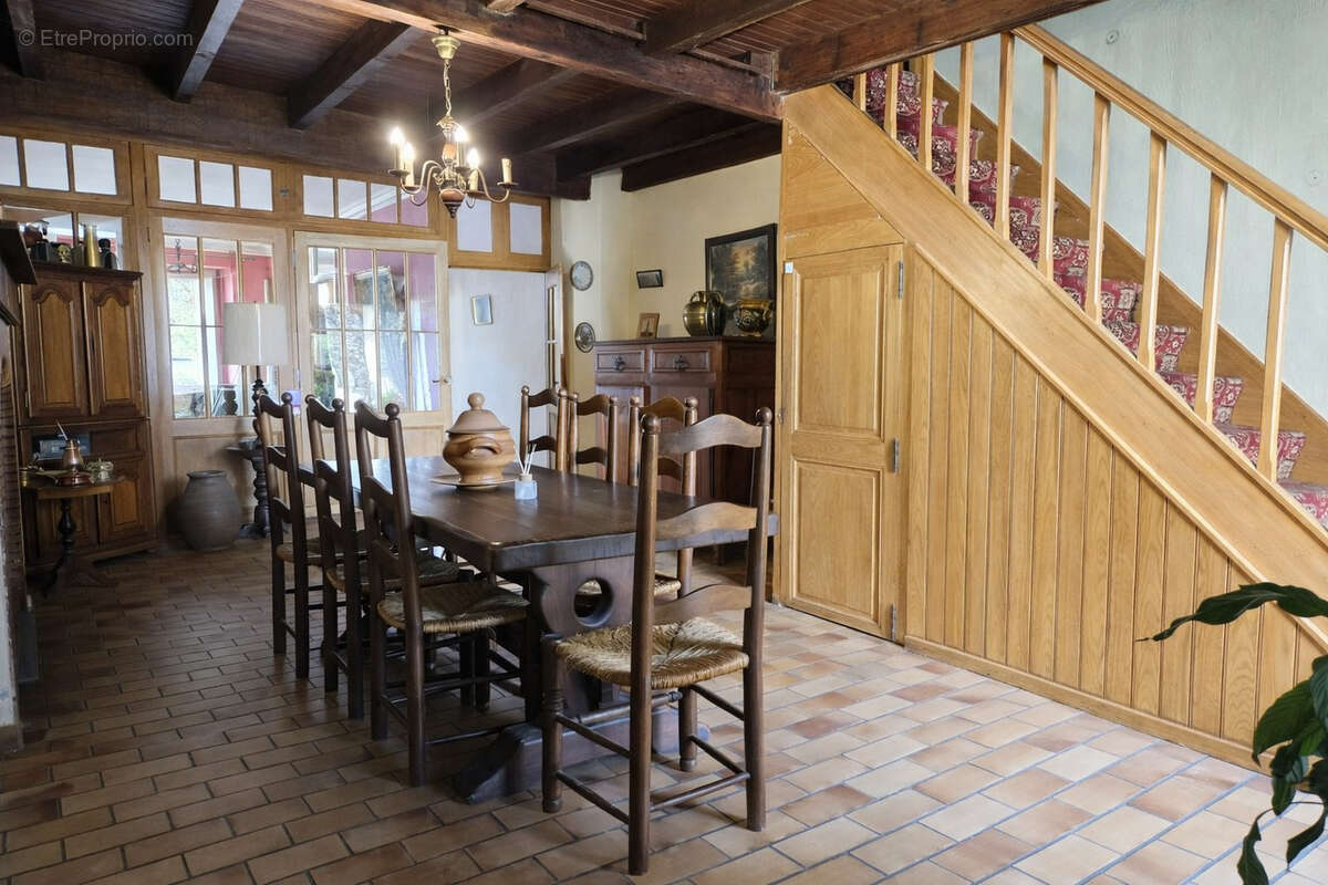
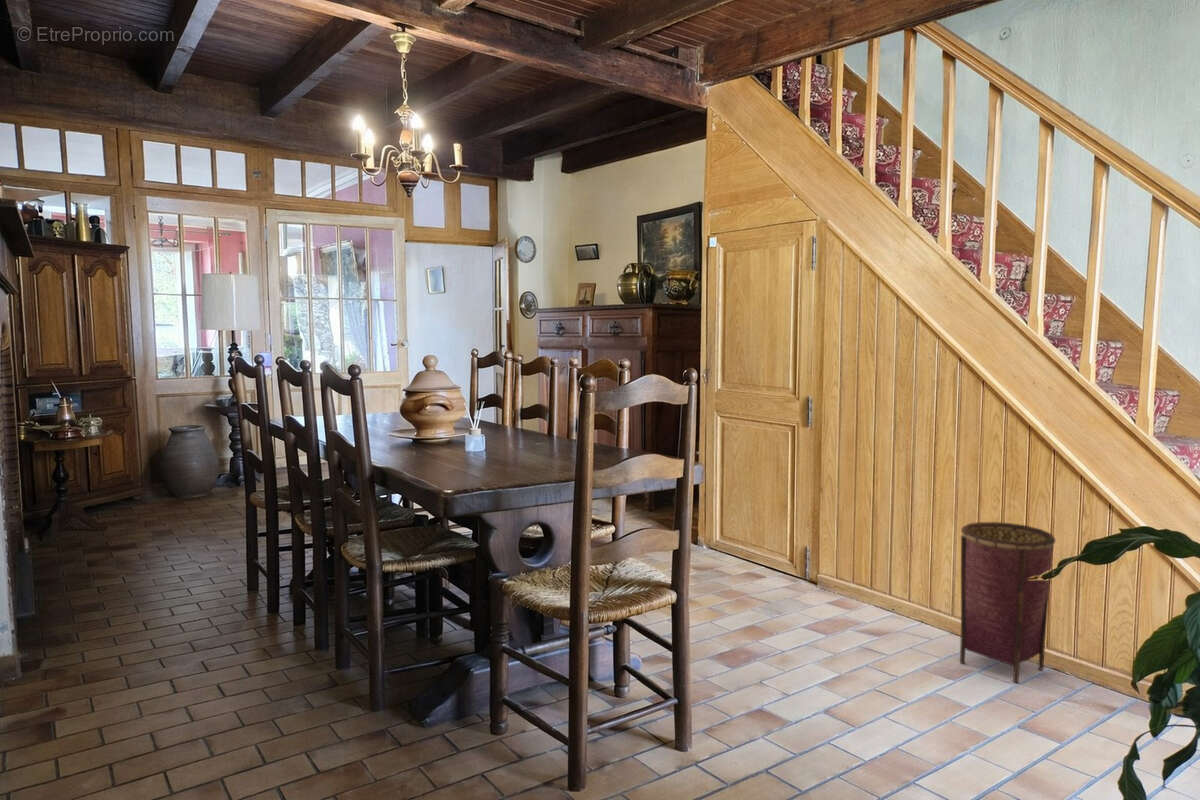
+ woven basket [959,521,1057,684]
